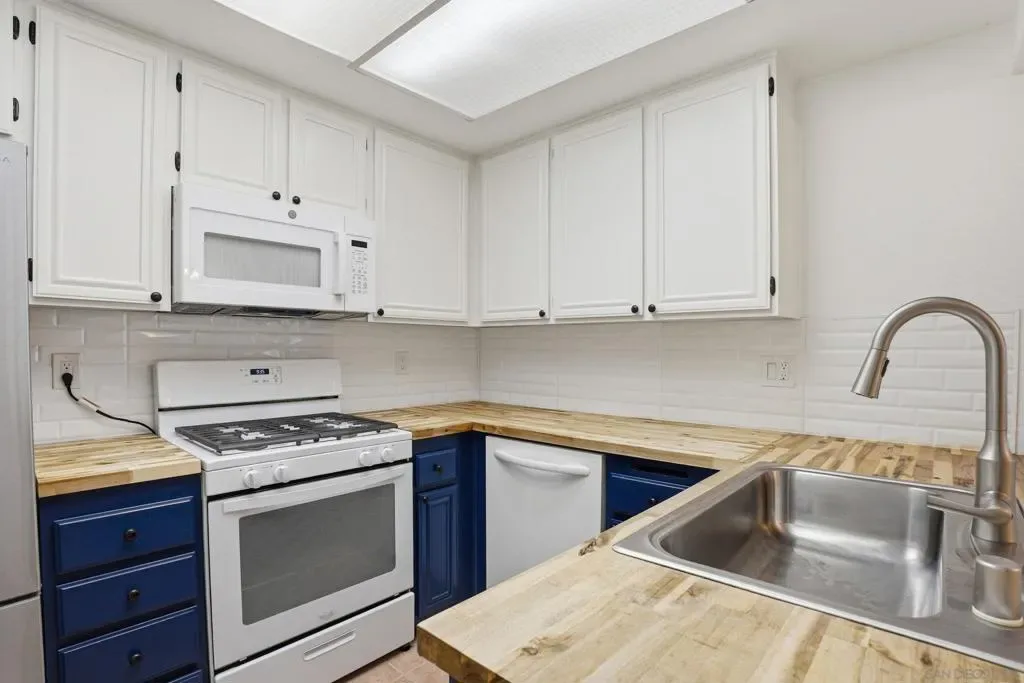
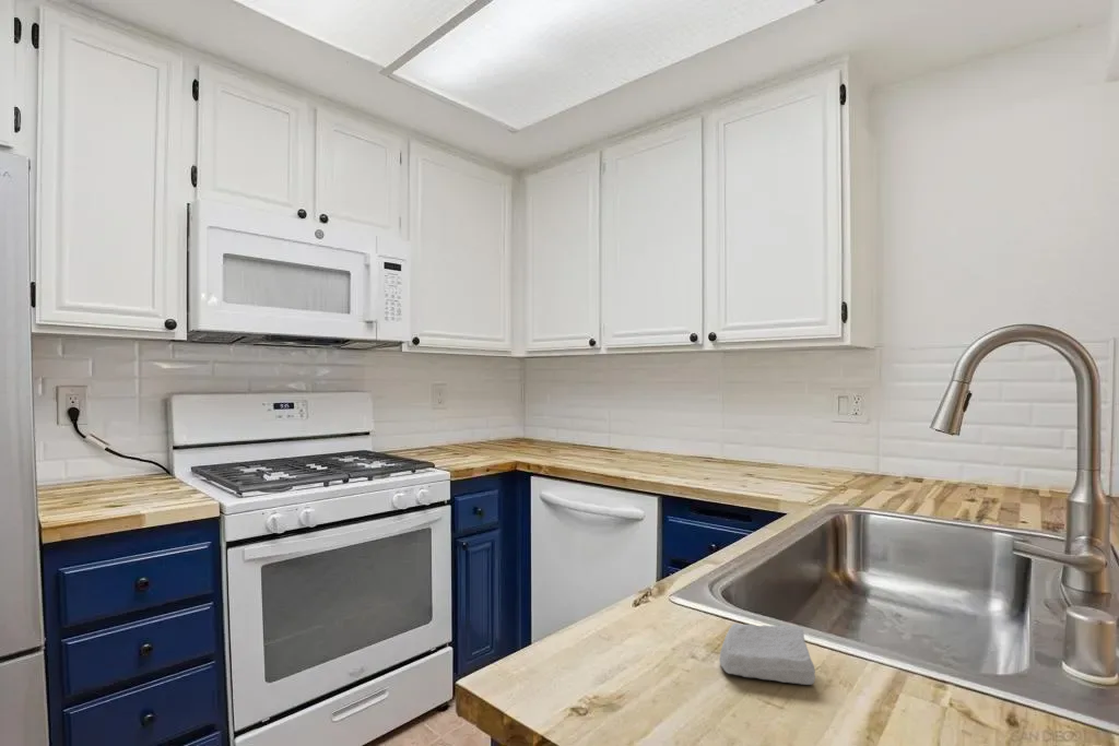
+ soap bar [718,623,816,686]
